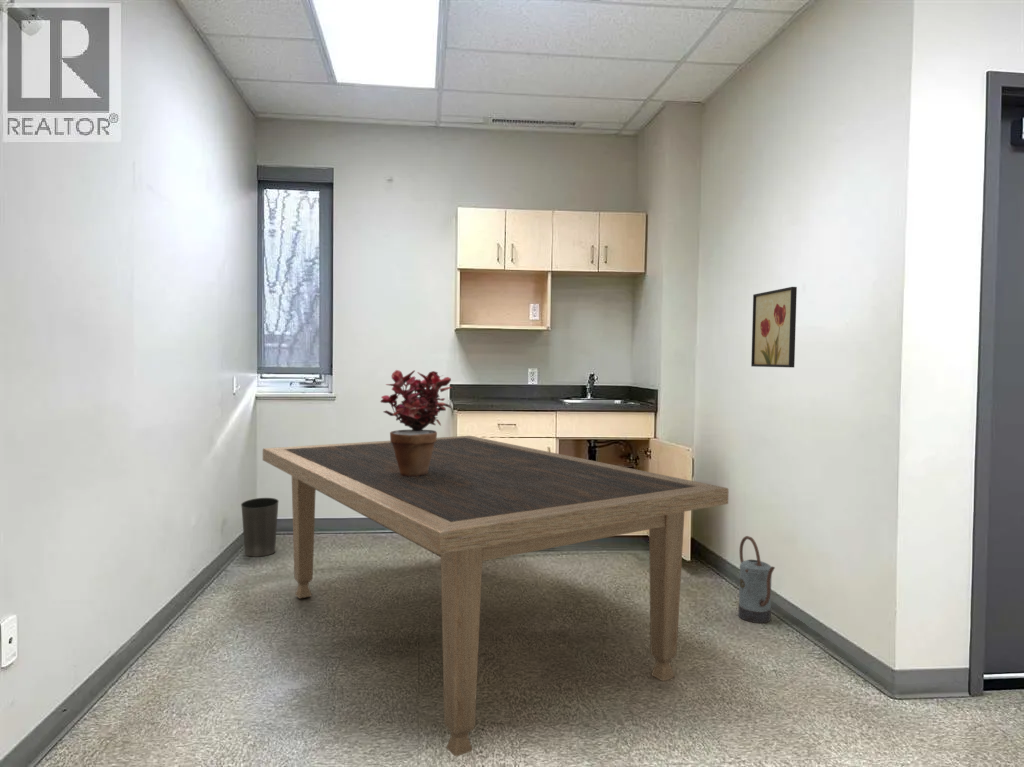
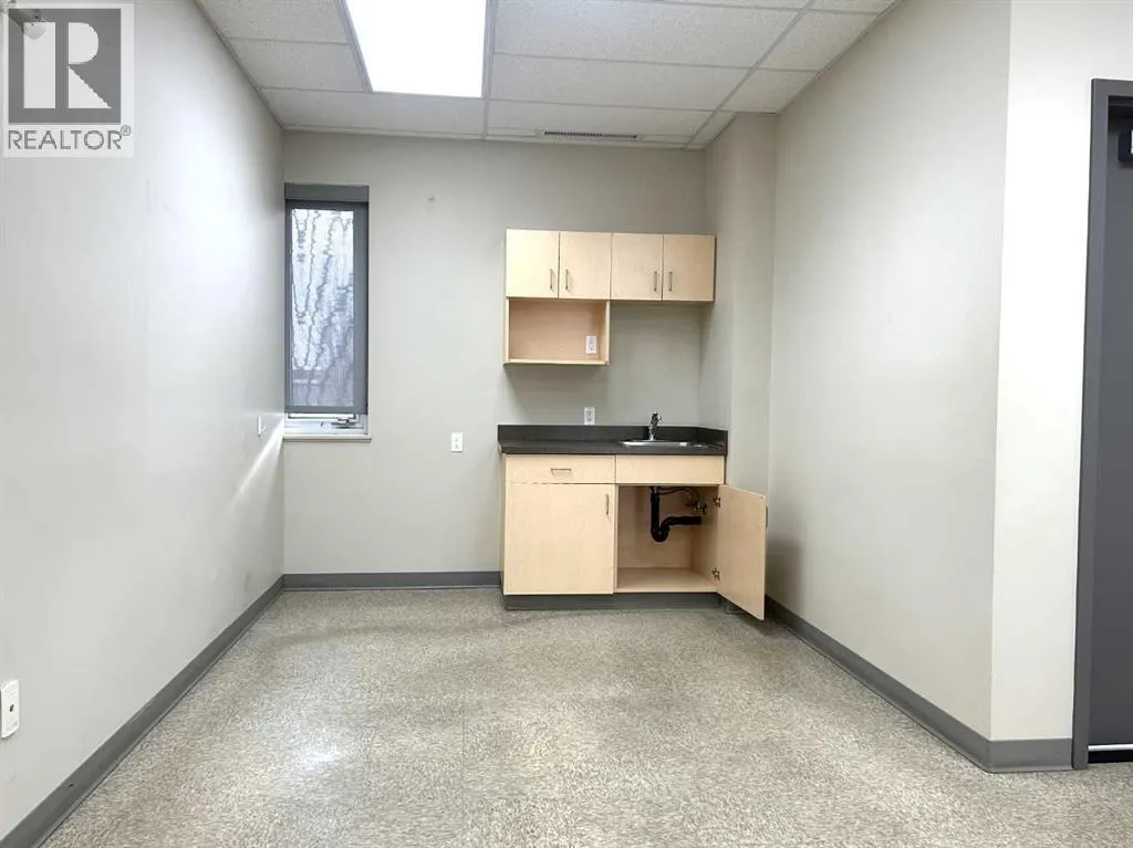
- wall art [750,286,798,368]
- waste basket [240,497,280,558]
- potted plant [379,369,454,476]
- watering can [737,535,776,624]
- dining table [262,435,730,757]
